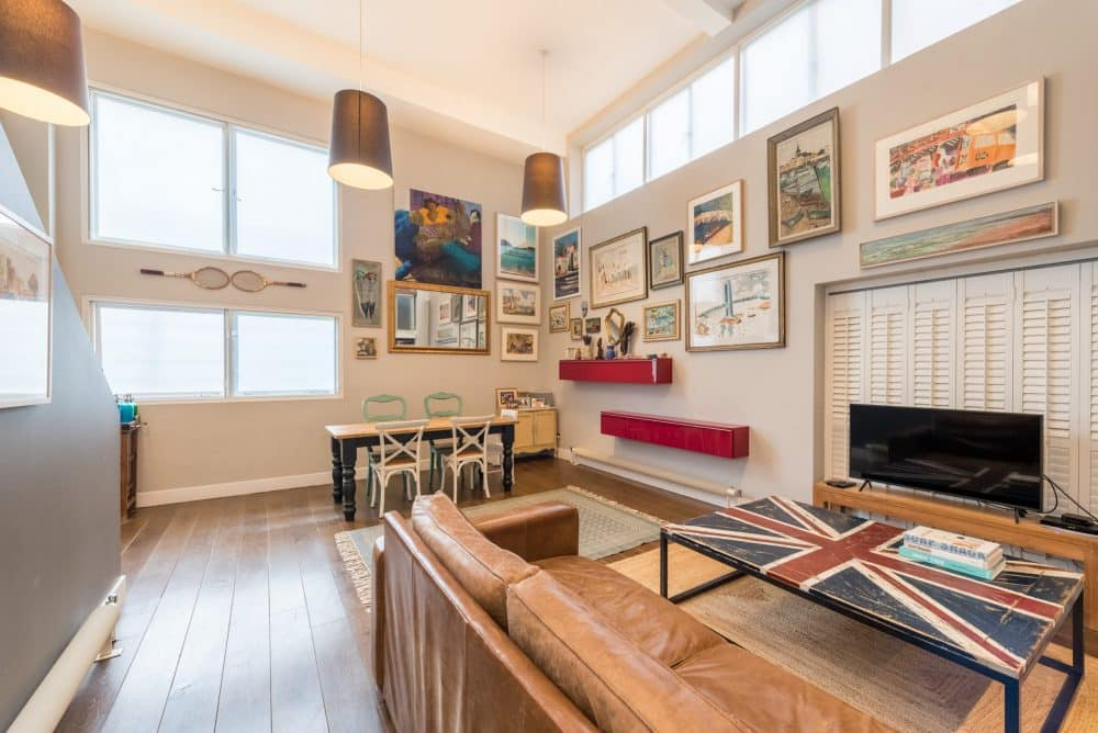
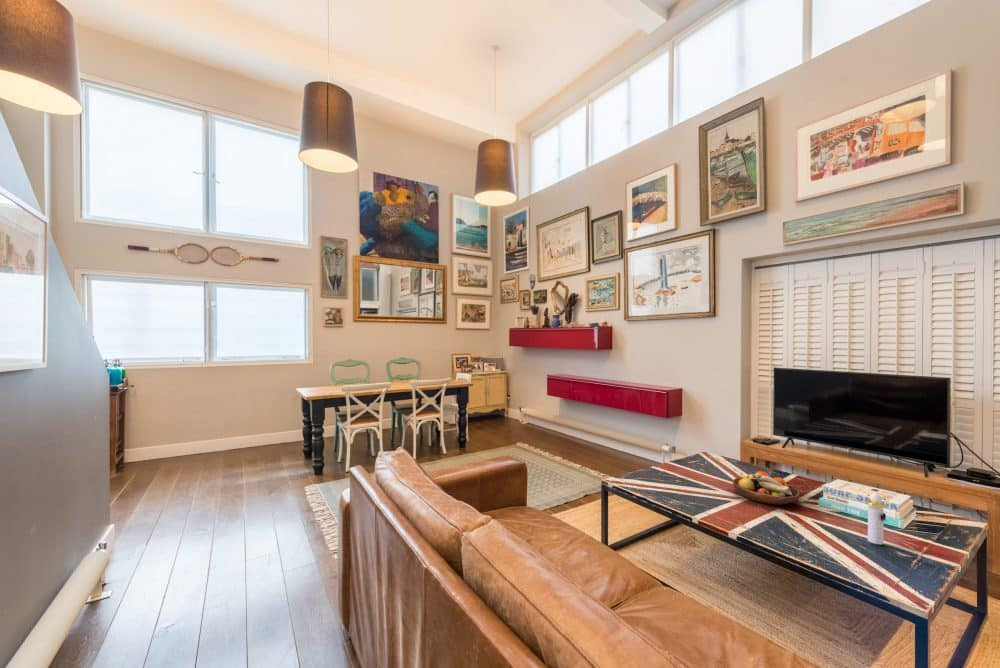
+ fruit bowl [732,470,801,506]
+ perfume bottle [865,492,887,545]
